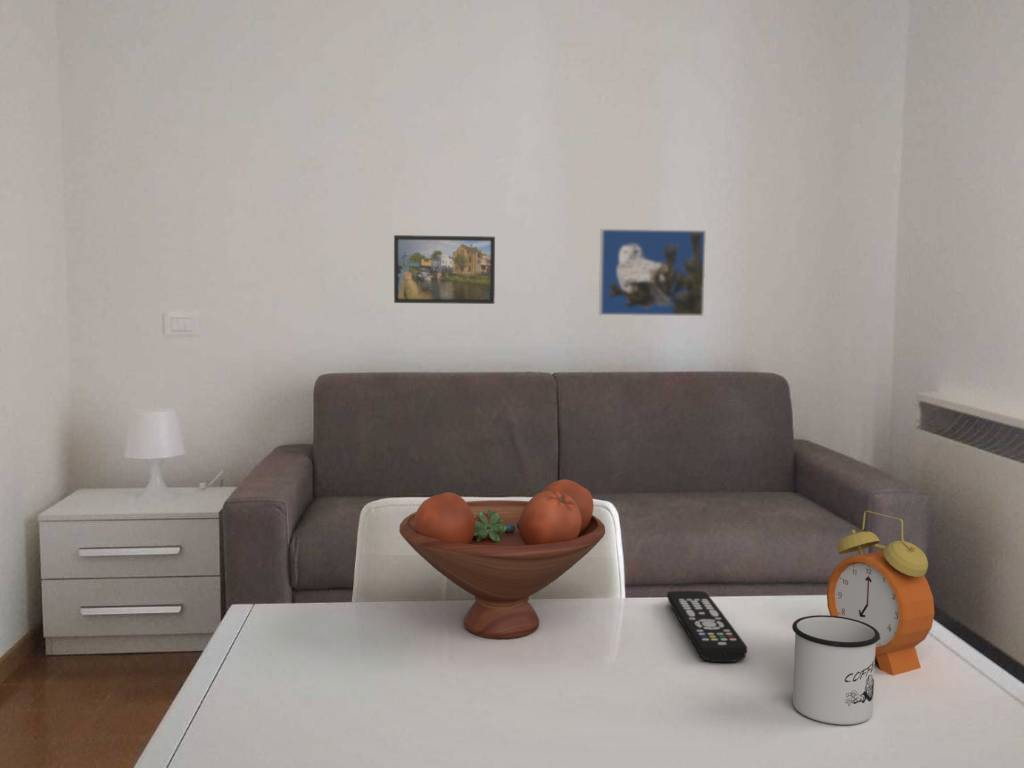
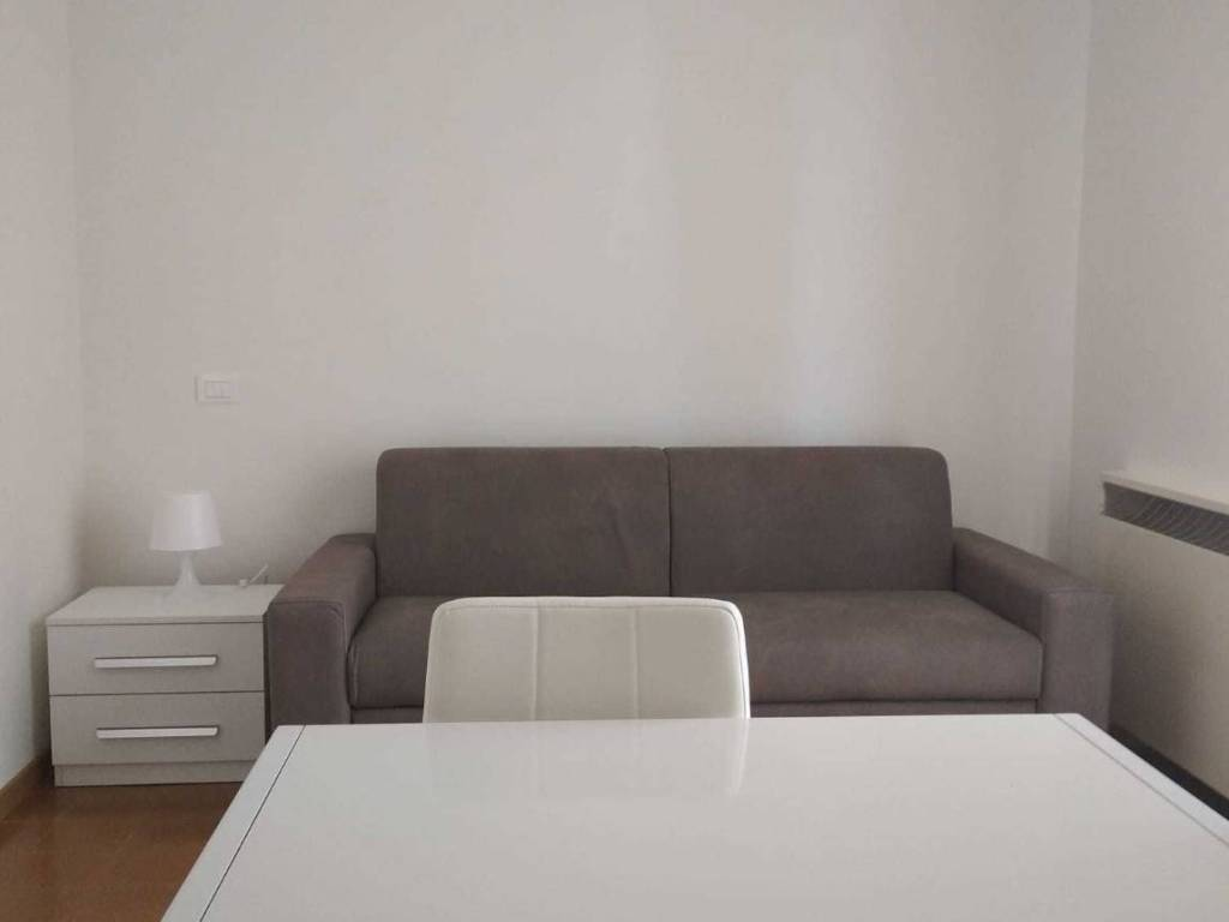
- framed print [393,234,496,305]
- remote control [666,590,748,663]
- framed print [598,228,707,317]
- fruit bowl [398,478,606,640]
- alarm clock [826,510,935,676]
- mug [791,614,880,726]
